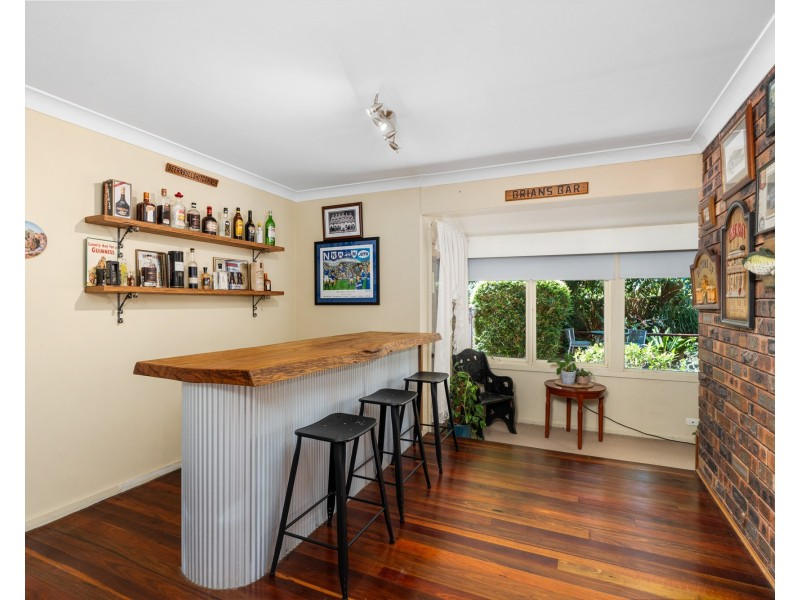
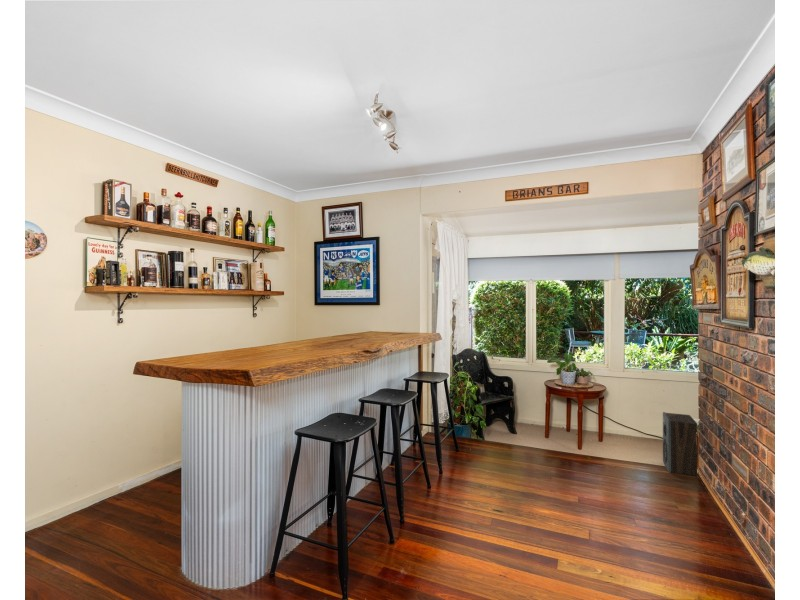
+ speaker [662,411,699,477]
